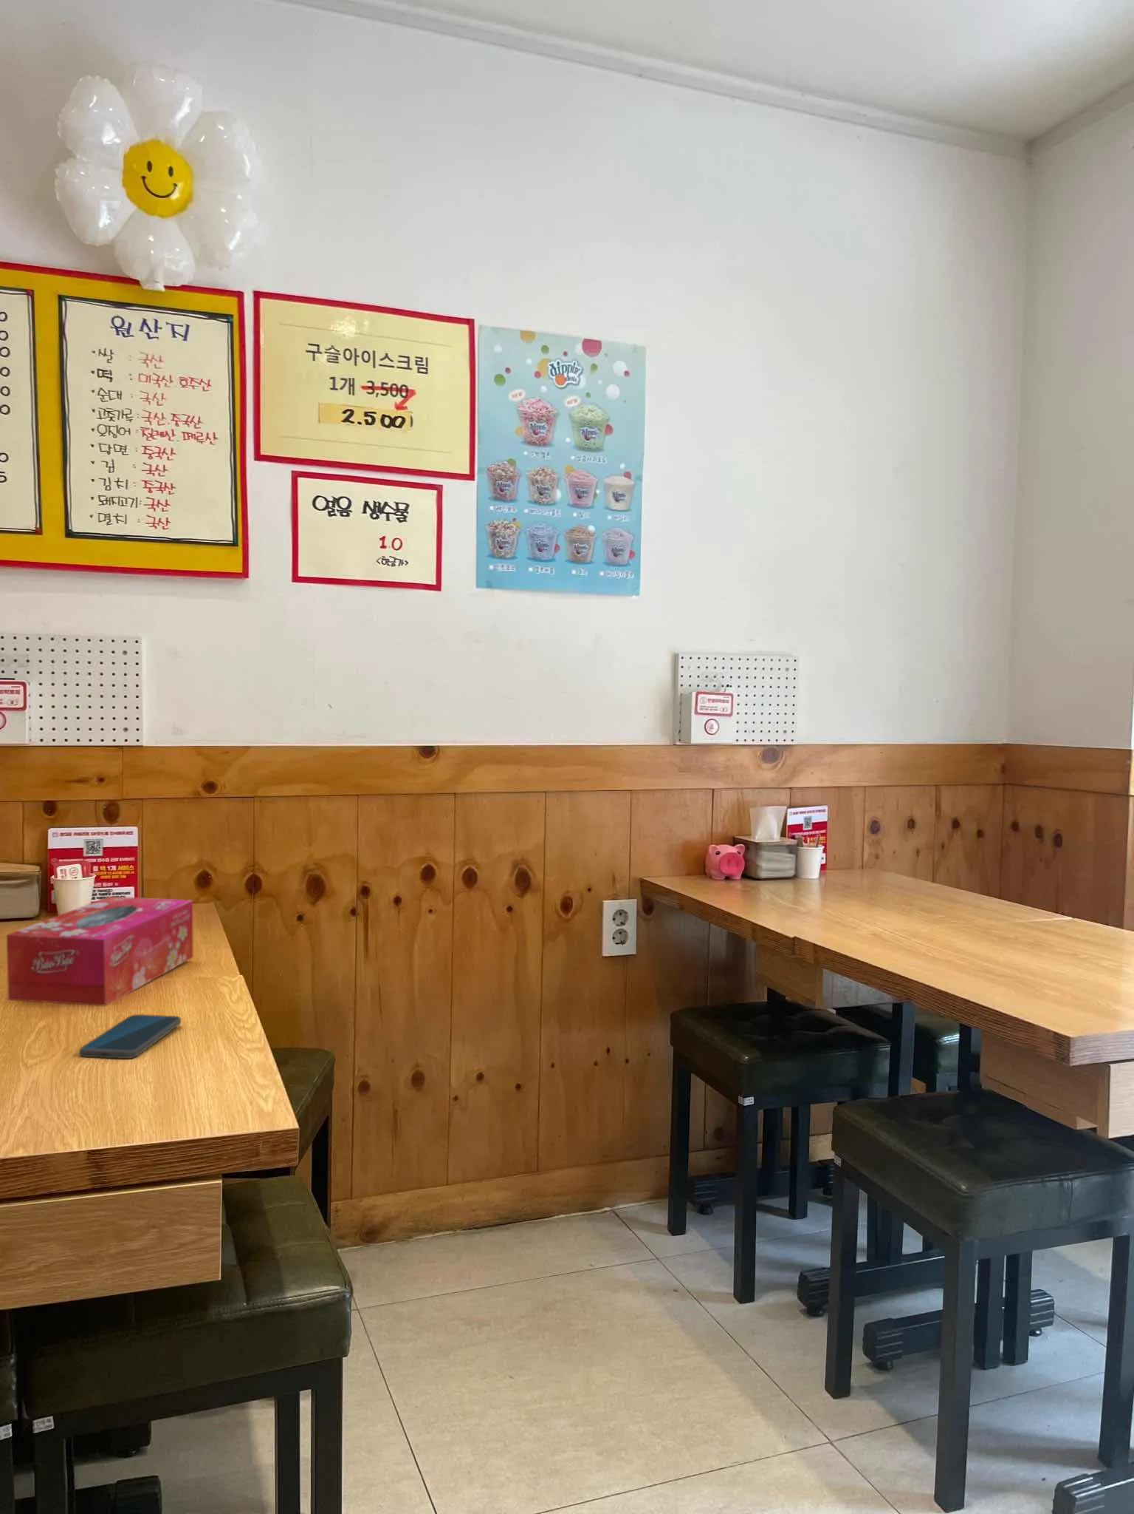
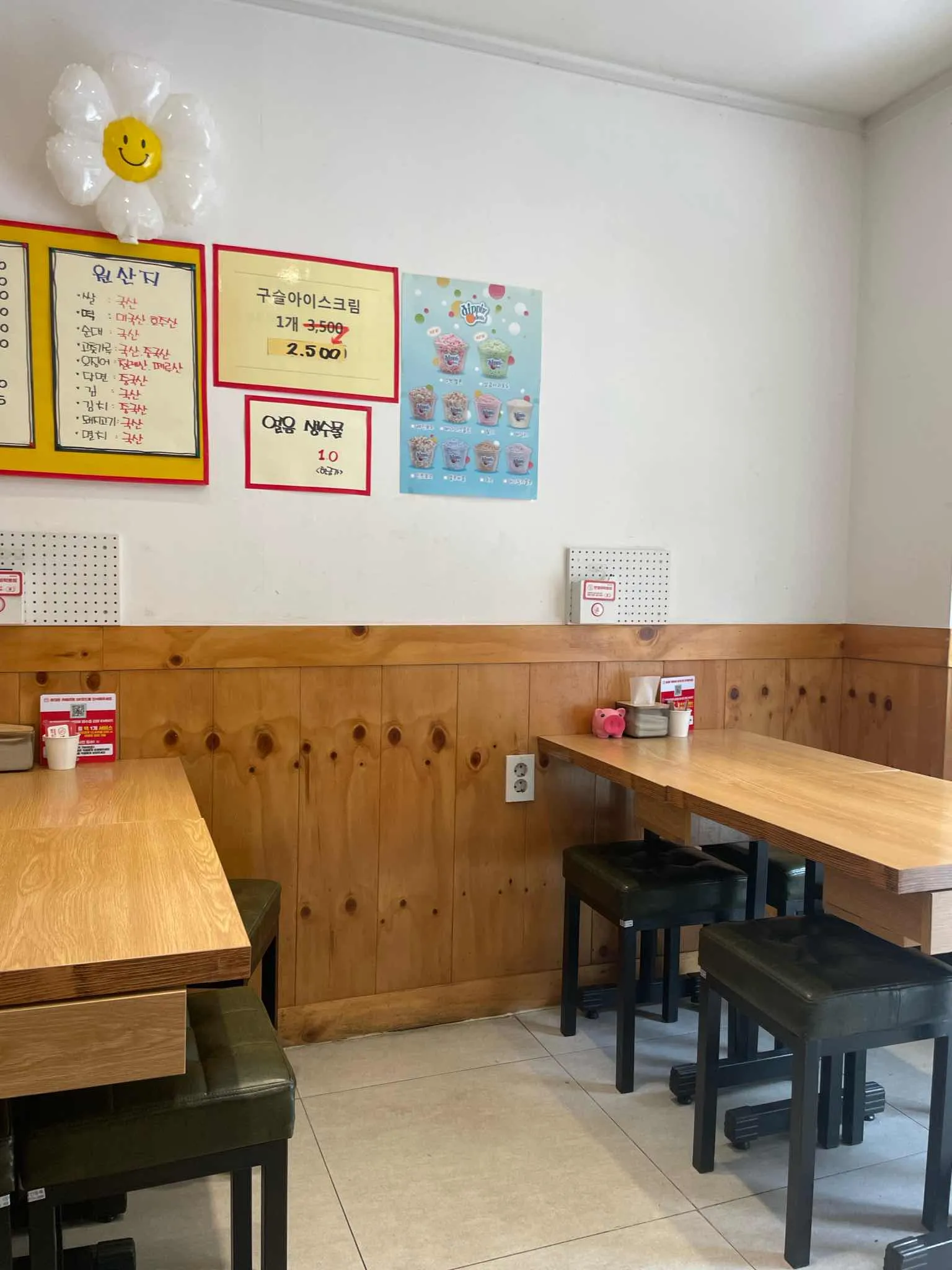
- tissue box [6,896,194,1006]
- smartphone [79,1013,181,1060]
